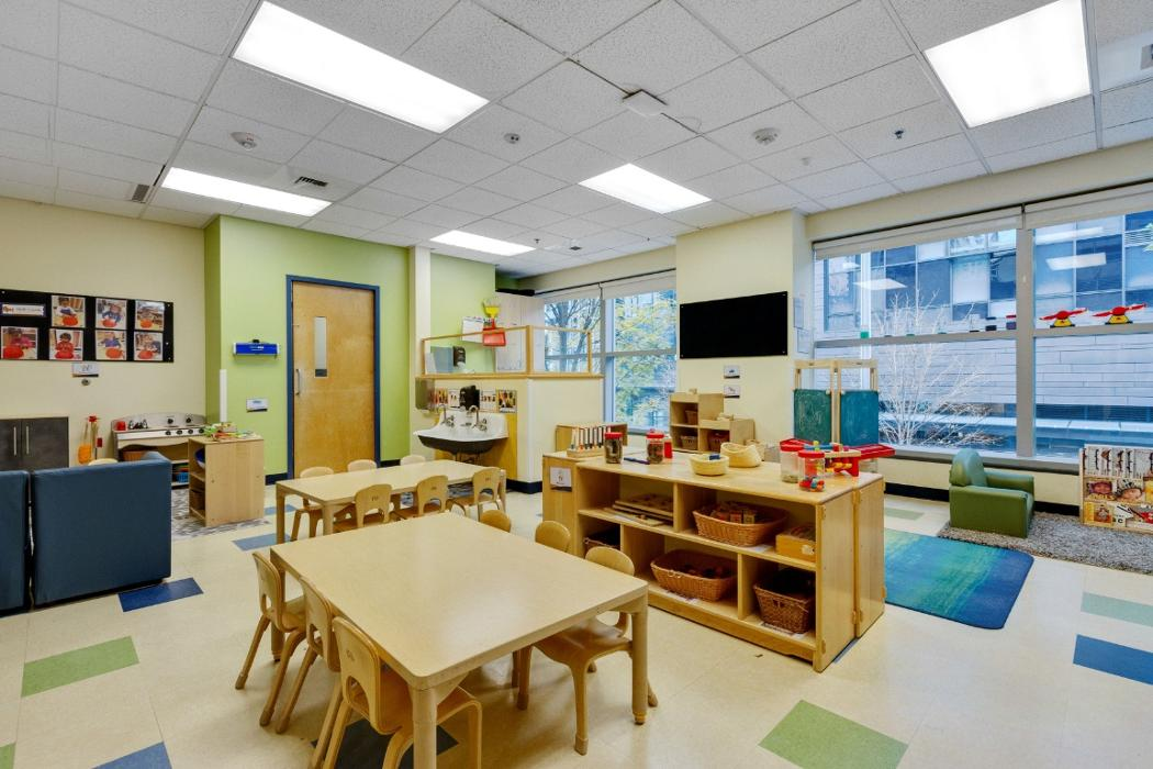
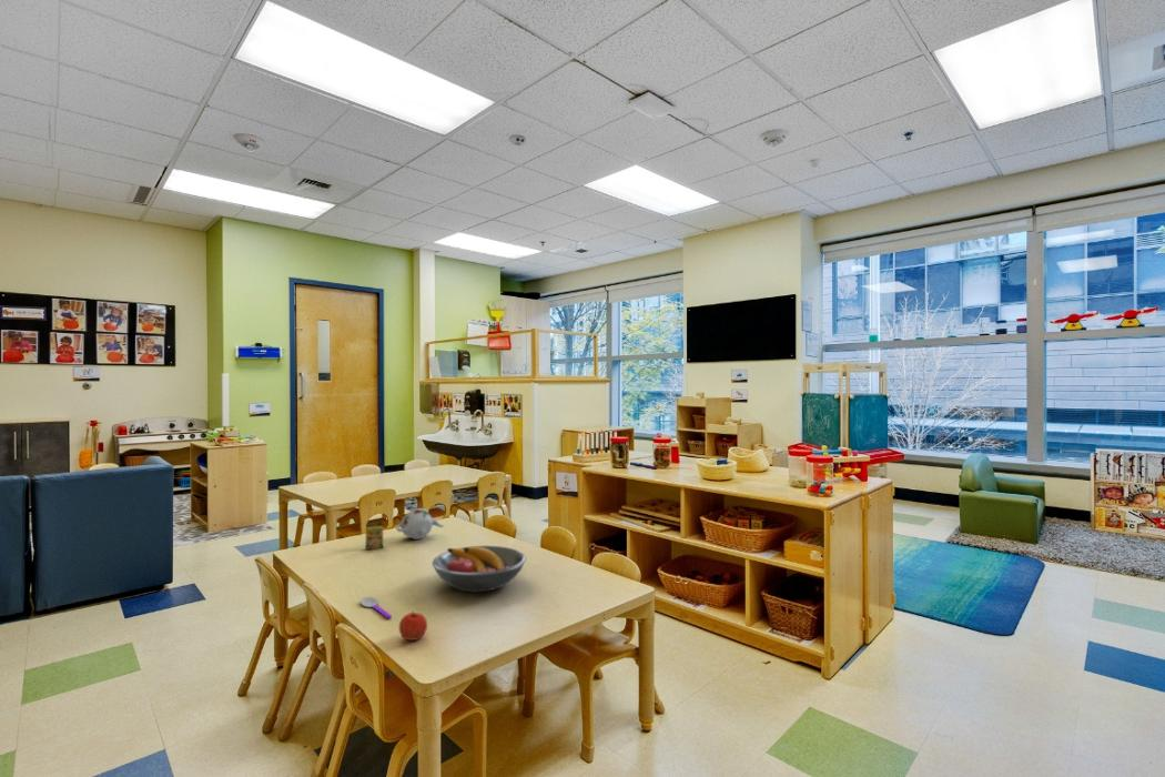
+ crayon box [364,521,384,551]
+ apple [398,610,428,642]
+ spoon [359,596,393,619]
+ fruit bowl [432,545,527,593]
+ teapot [395,507,445,541]
